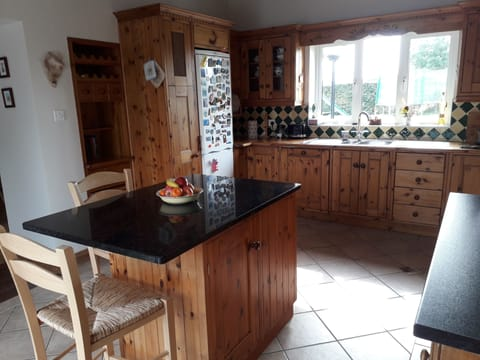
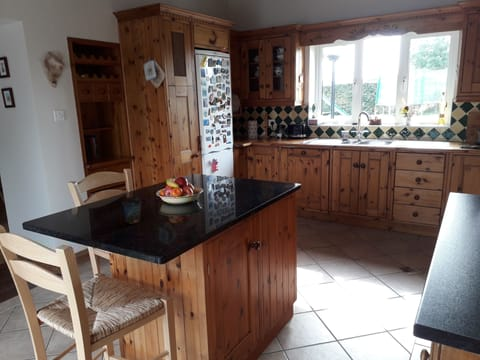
+ mug [121,196,143,224]
